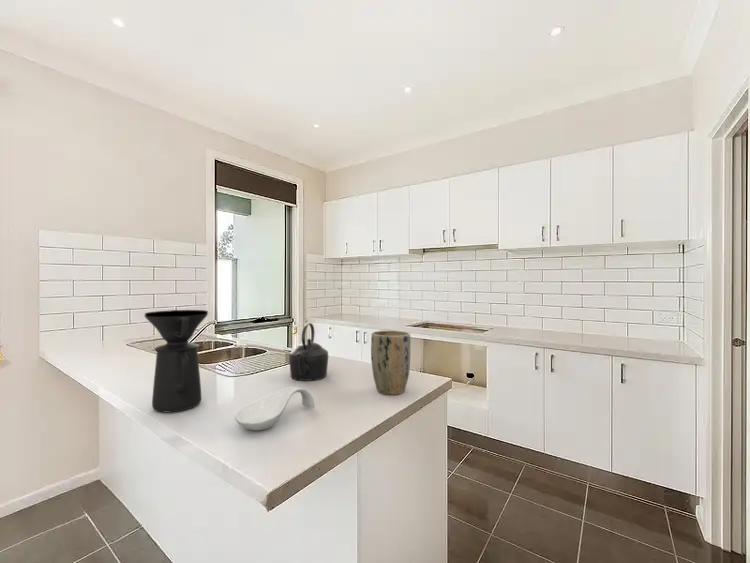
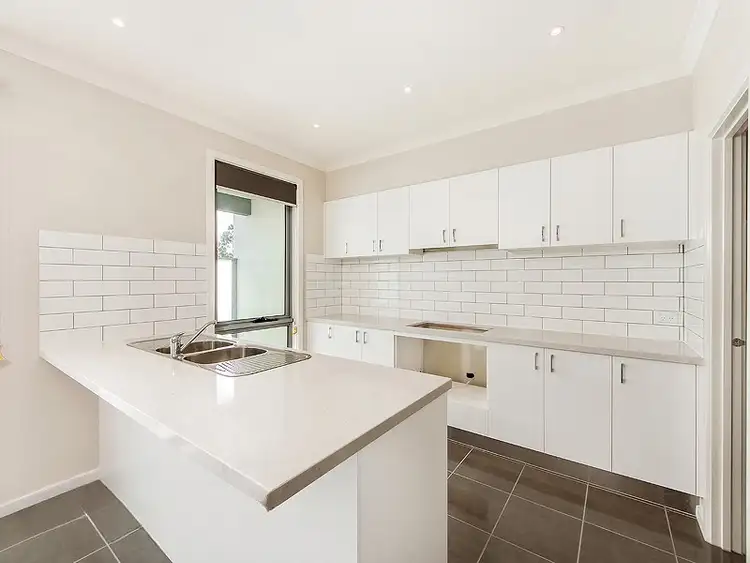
- spoon rest [234,386,315,432]
- coffee maker [143,309,209,413]
- plant pot [370,329,411,396]
- kettle [288,322,329,382]
